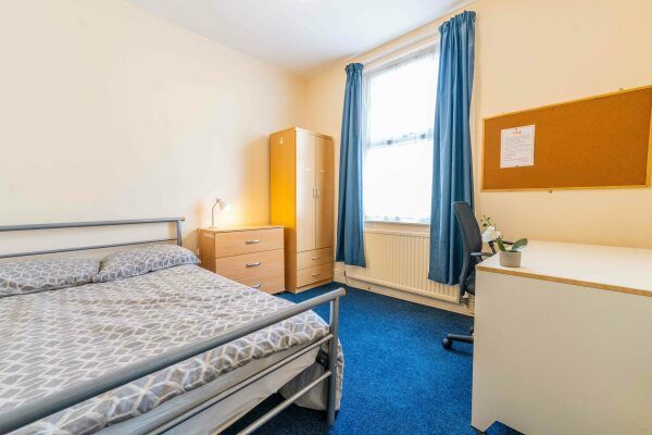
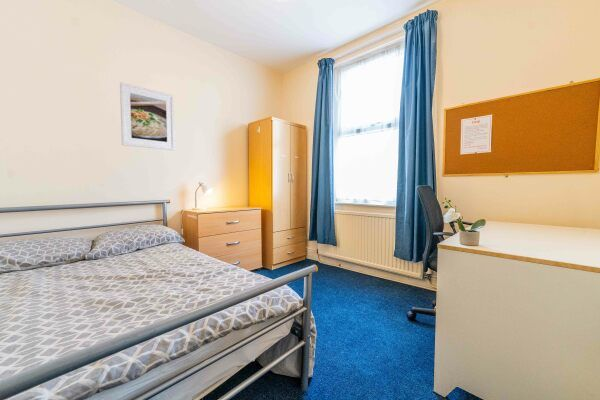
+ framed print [119,81,176,151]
